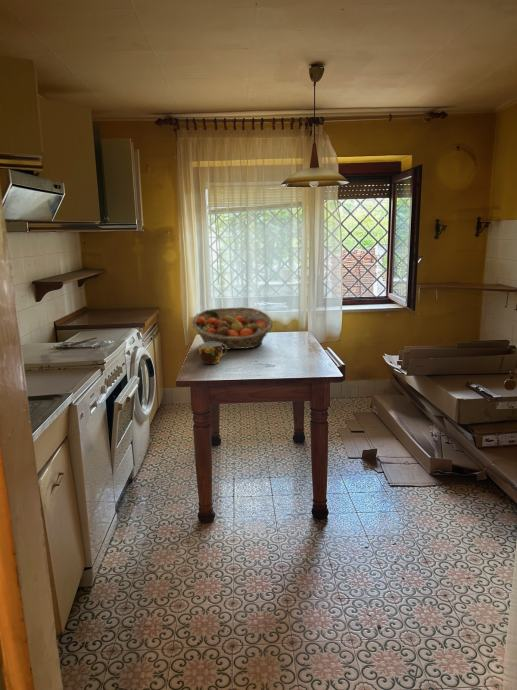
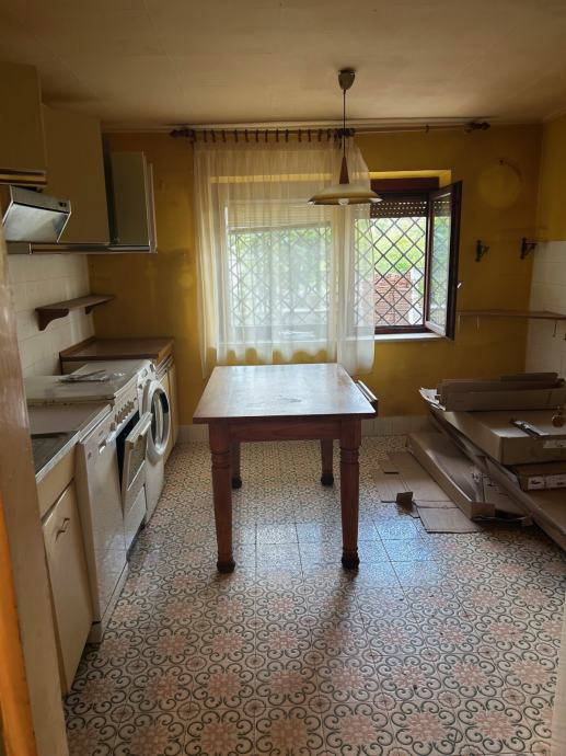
- fruit basket [191,306,274,351]
- cup [198,342,228,365]
